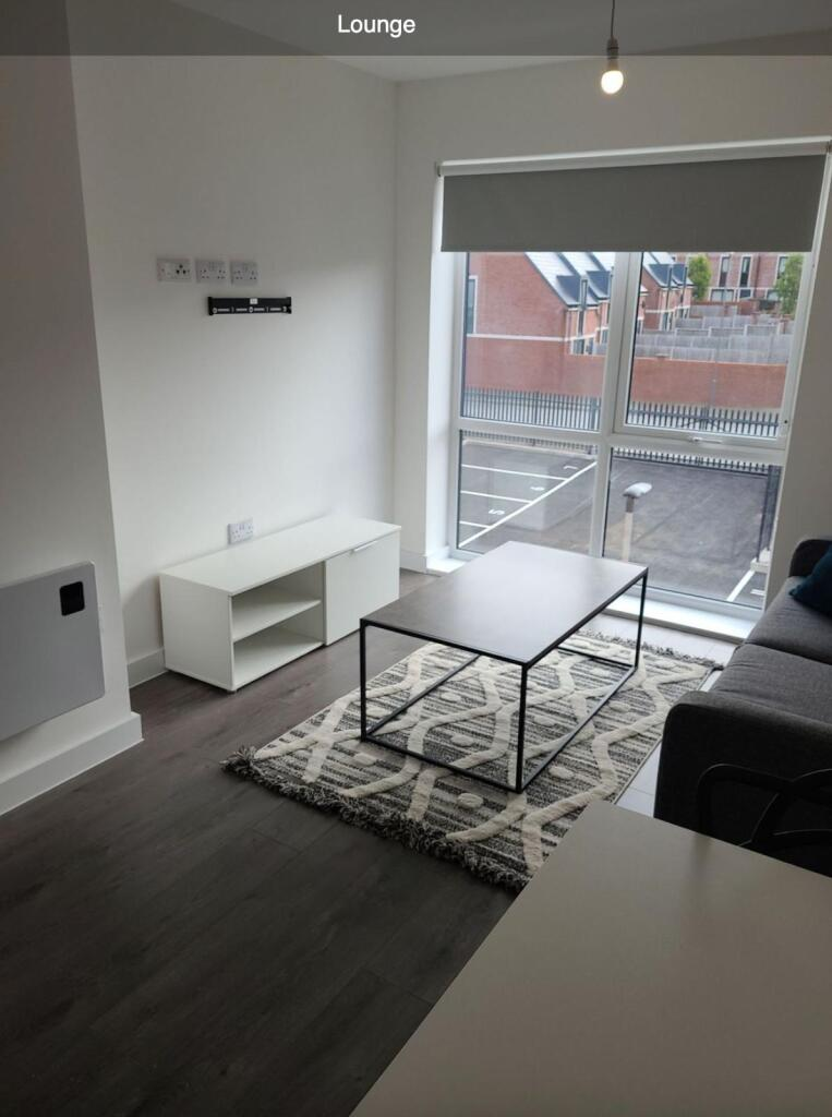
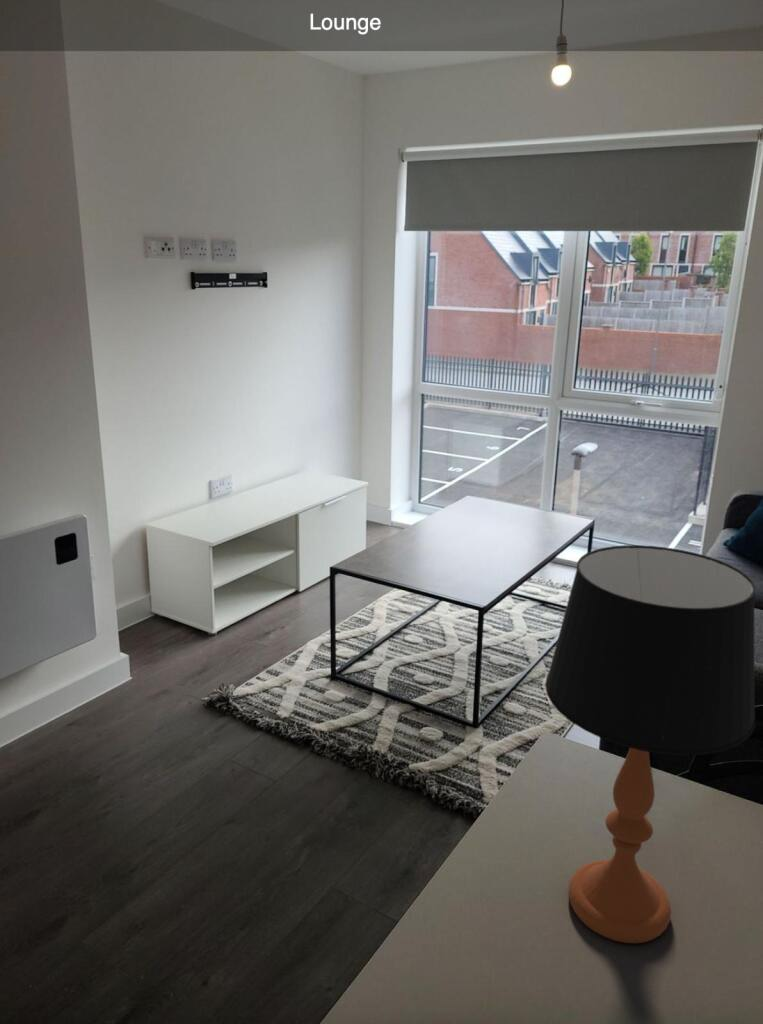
+ table lamp [544,544,757,944]
